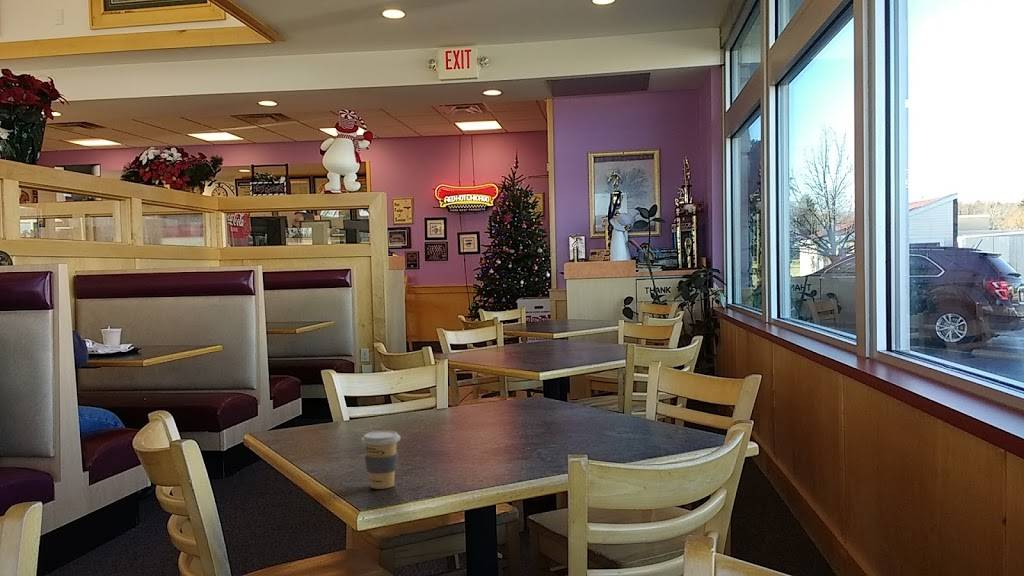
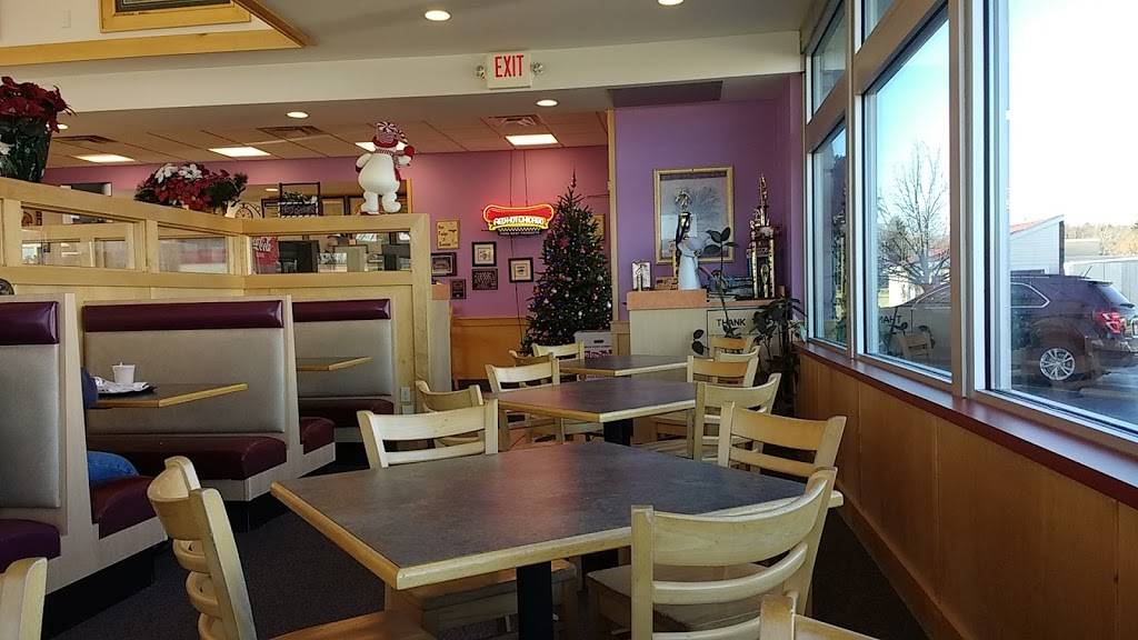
- coffee cup [360,430,401,490]
